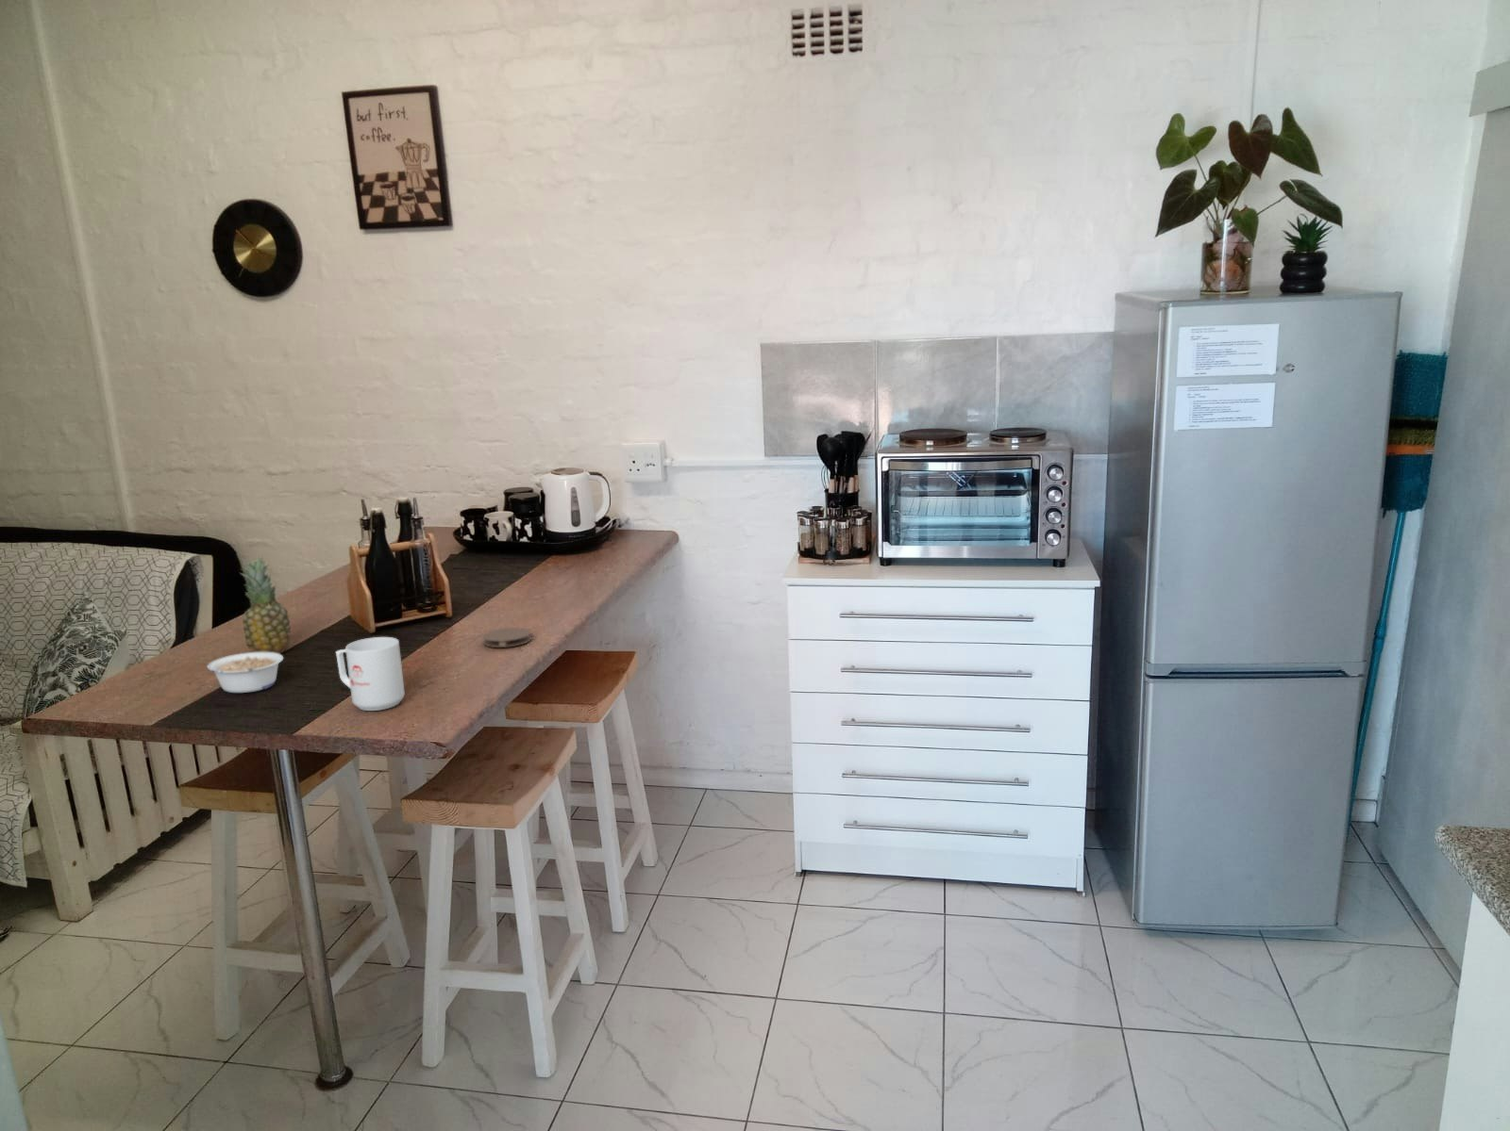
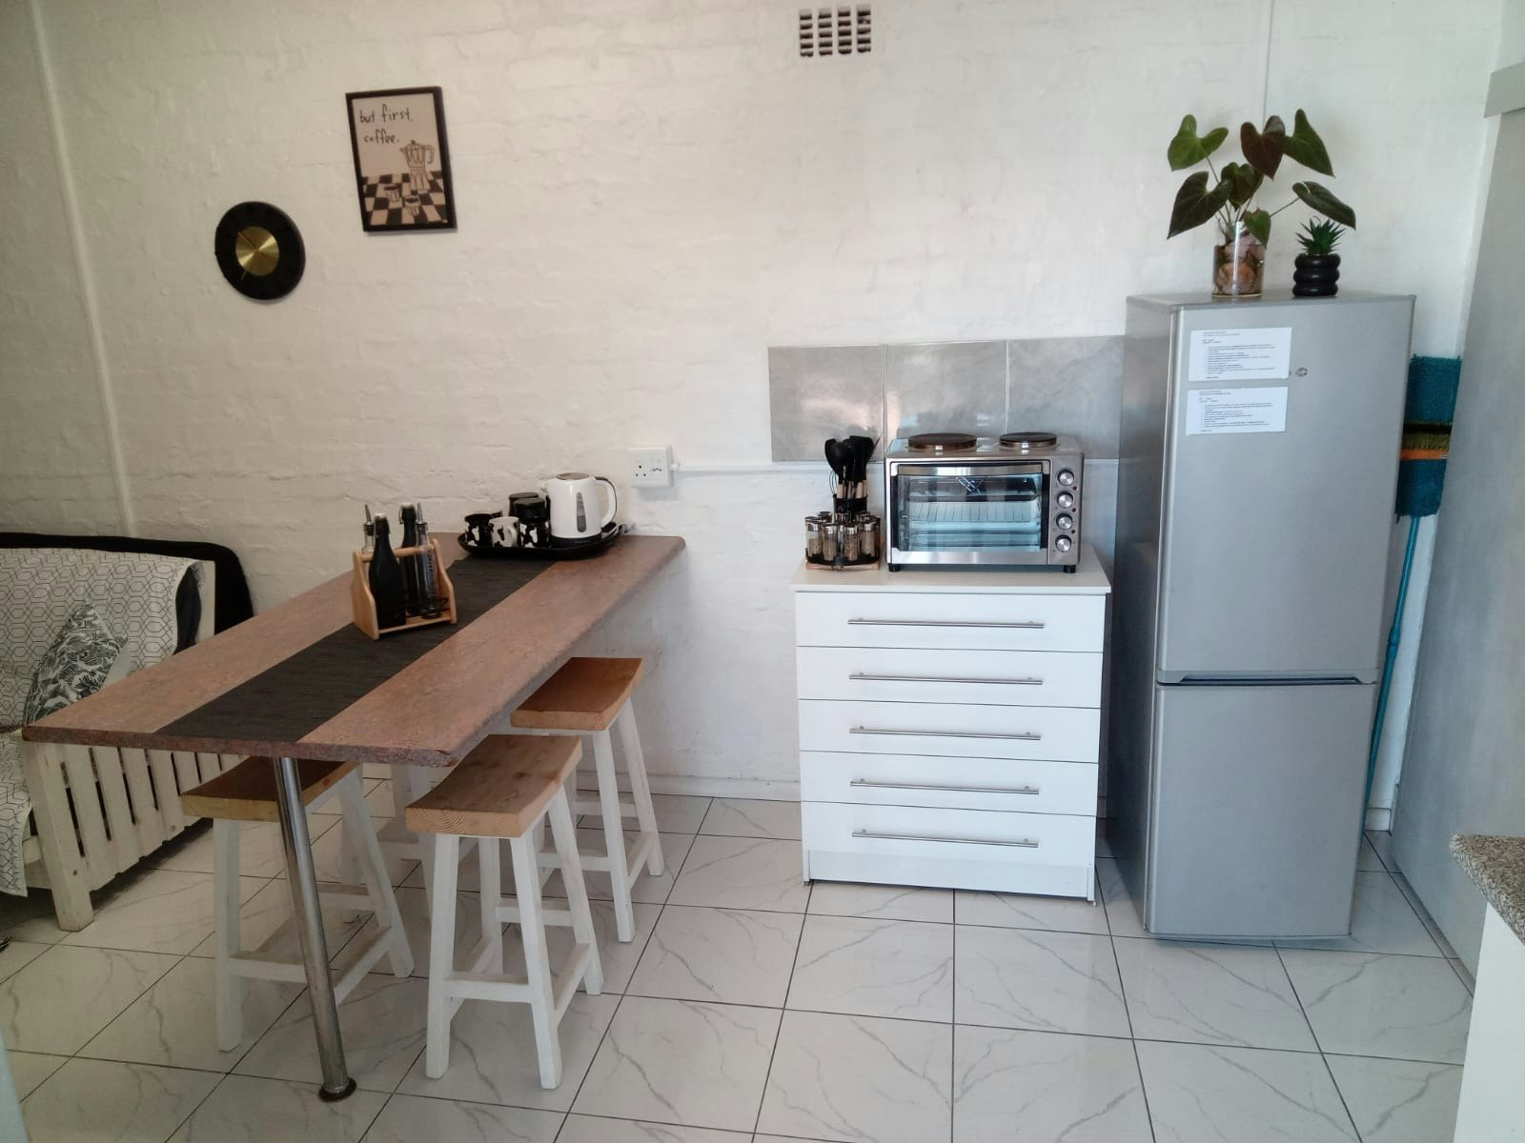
- legume [207,651,284,694]
- coaster [482,627,533,649]
- mug [335,637,405,712]
- fruit [240,555,291,655]
